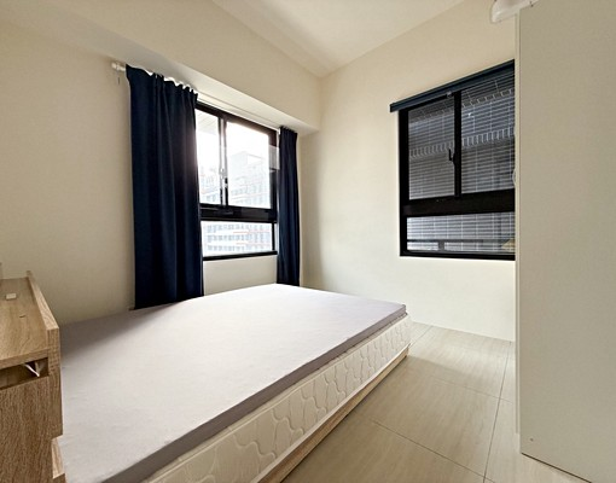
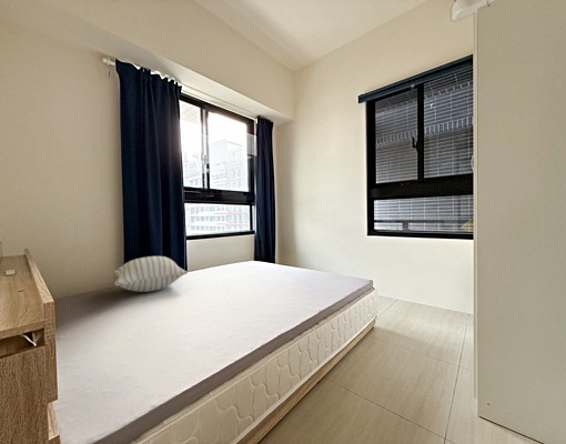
+ pillow [113,255,189,293]
